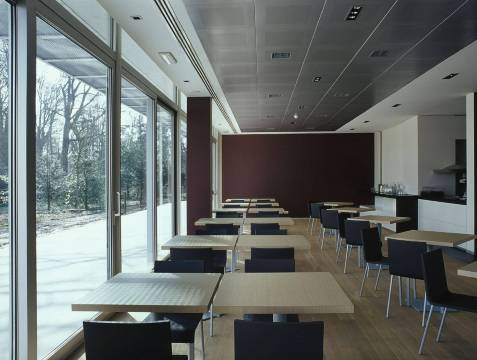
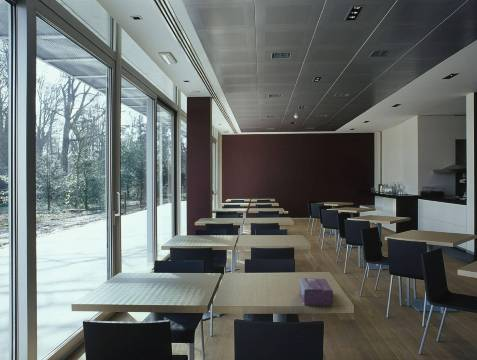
+ tissue box [299,277,334,306]
